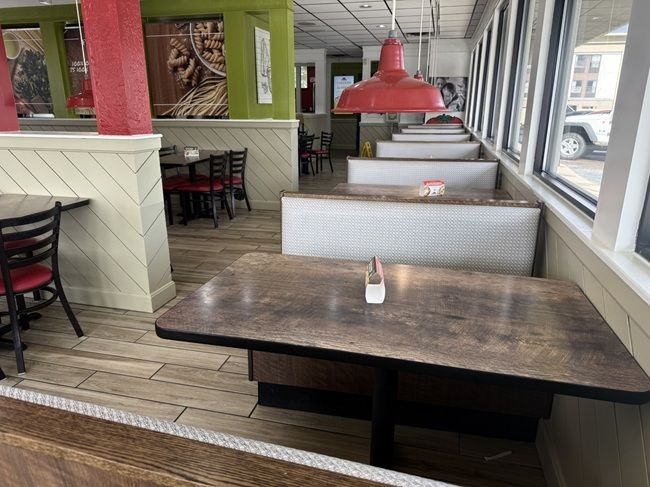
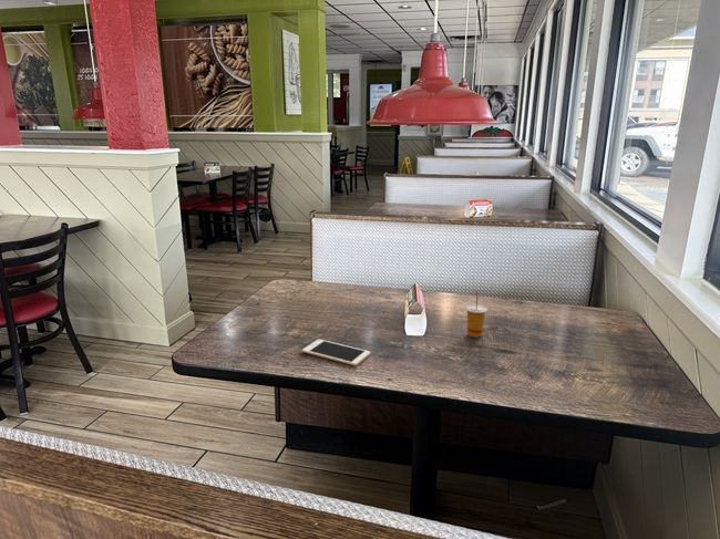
+ cell phone [301,339,371,366]
+ drinking cup [465,290,487,339]
